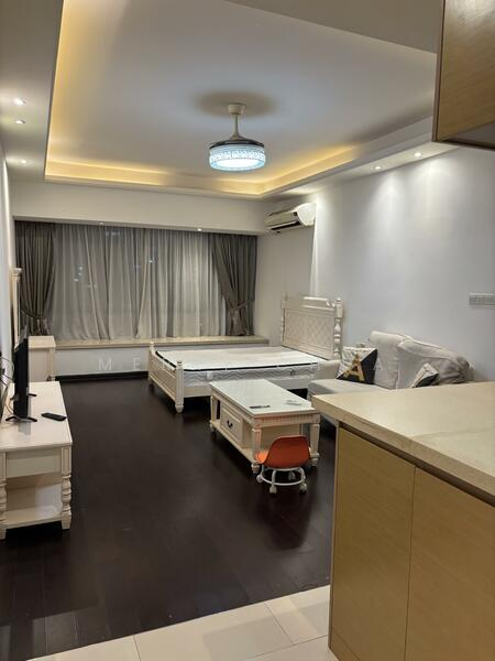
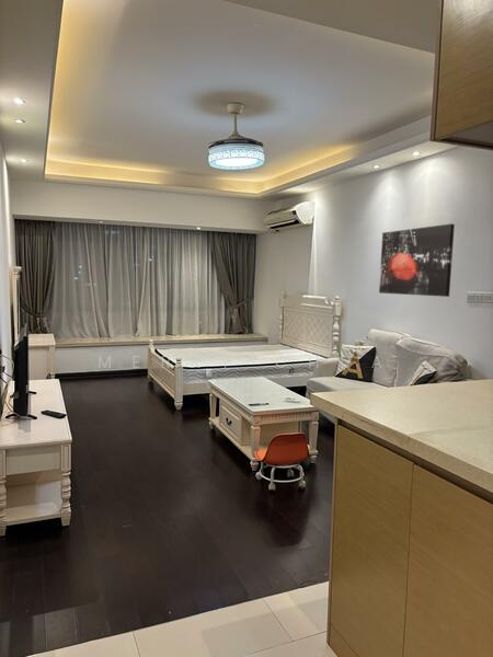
+ wall art [378,222,456,298]
